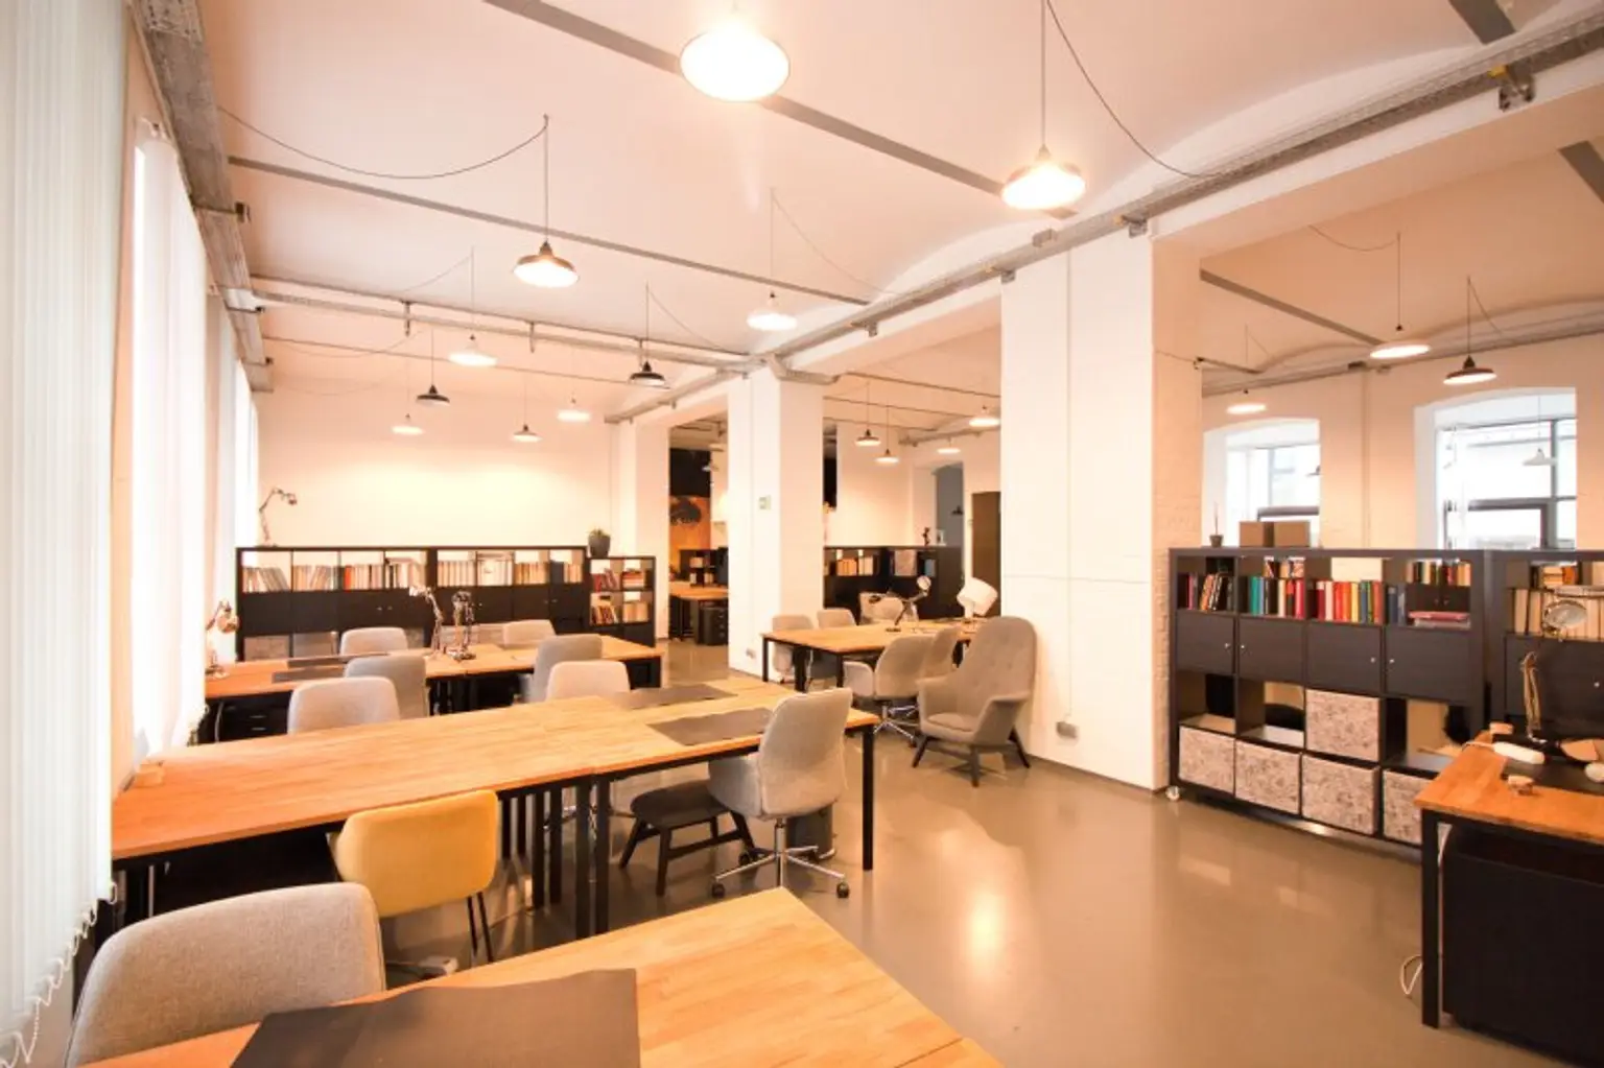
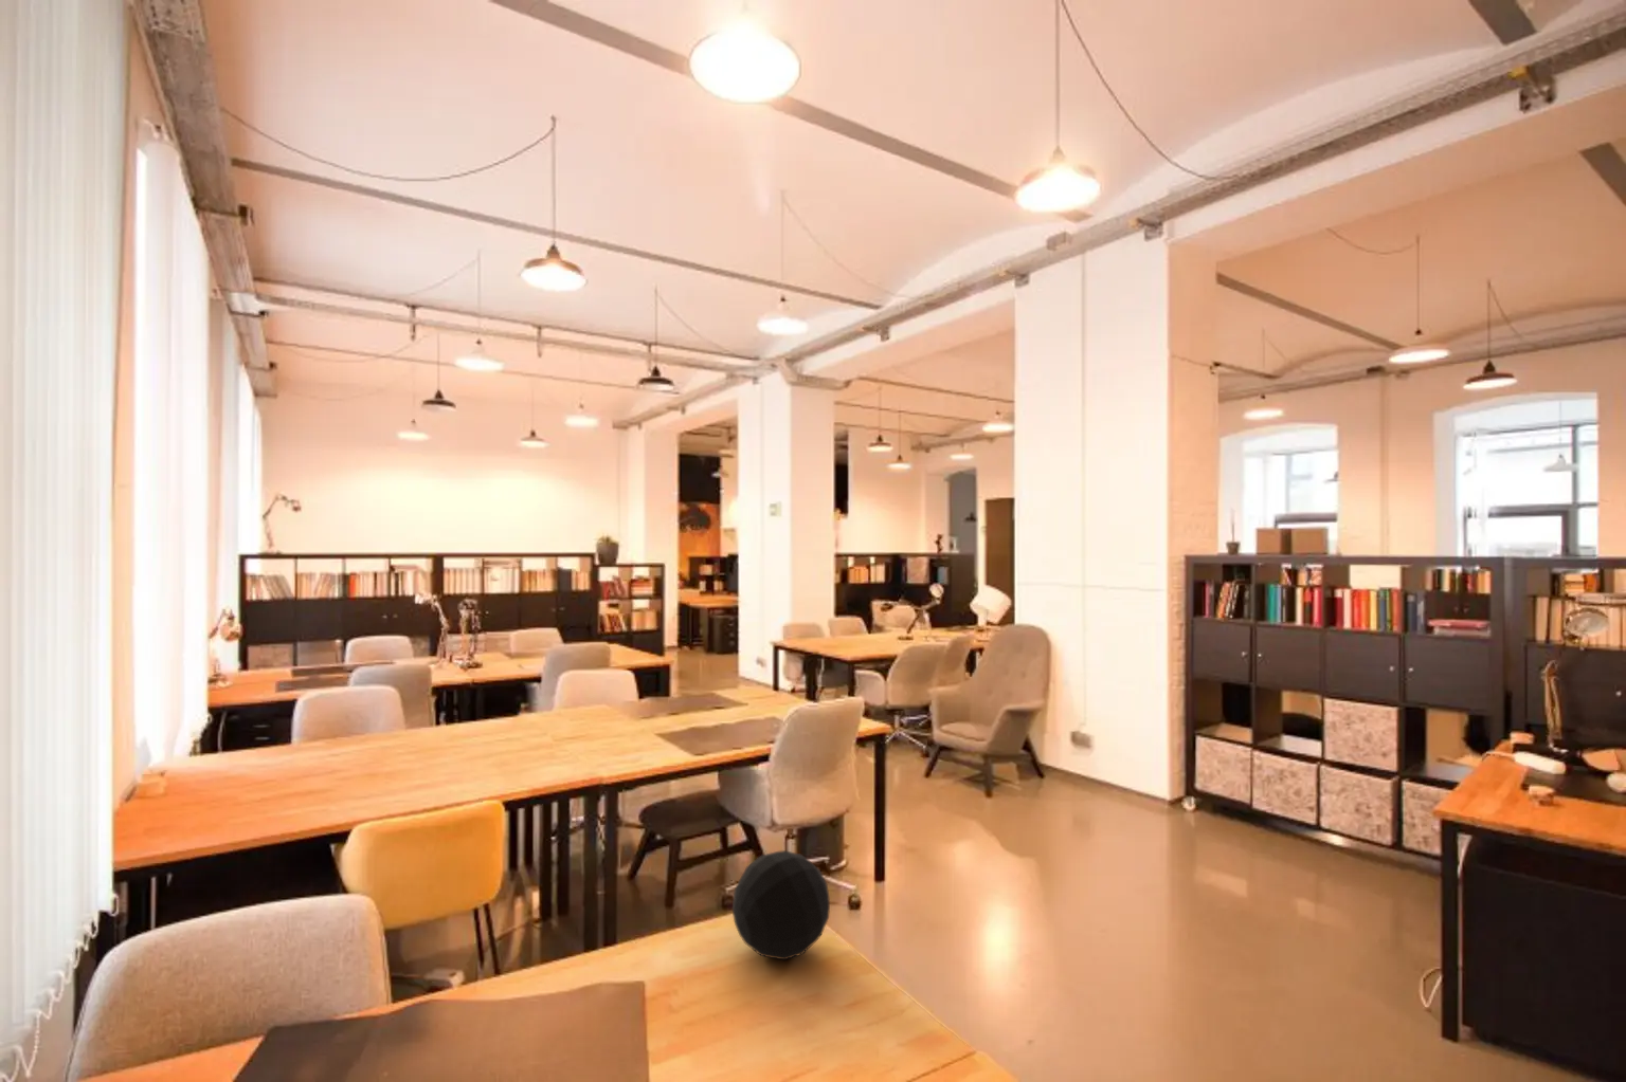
+ decorative orb [732,849,831,961]
